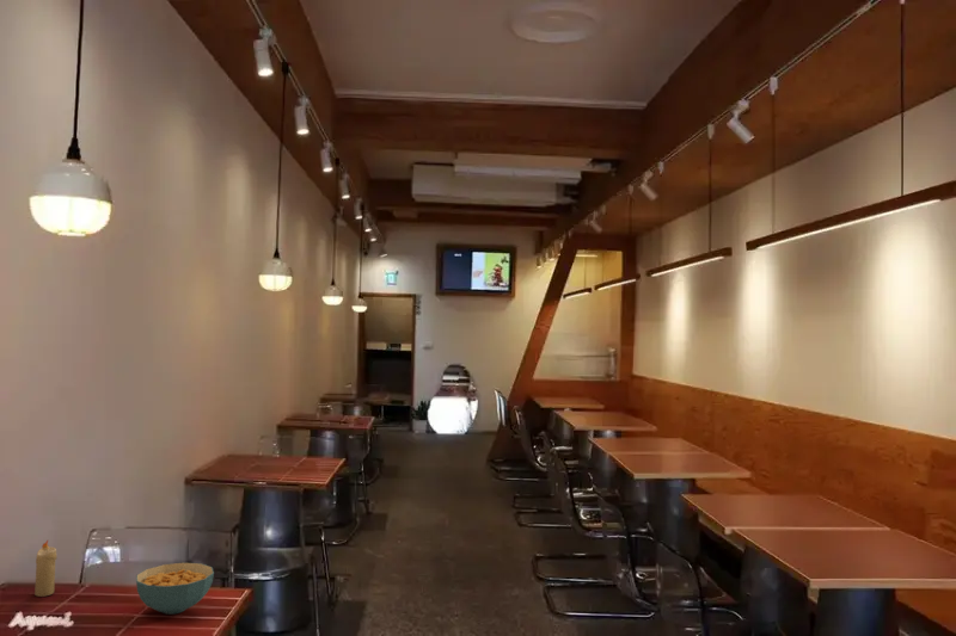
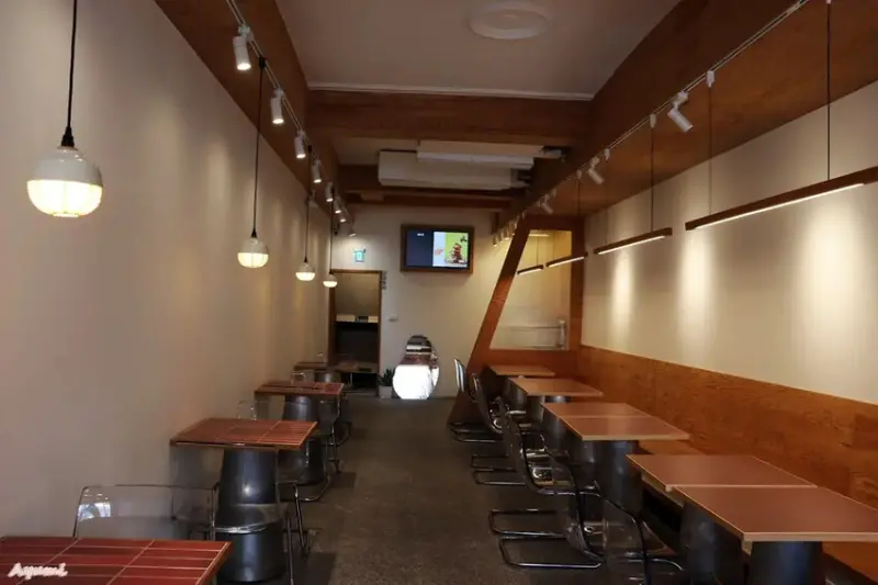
- candle [33,539,59,598]
- cereal bowl [135,562,215,616]
